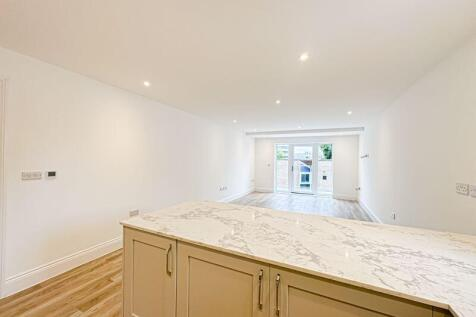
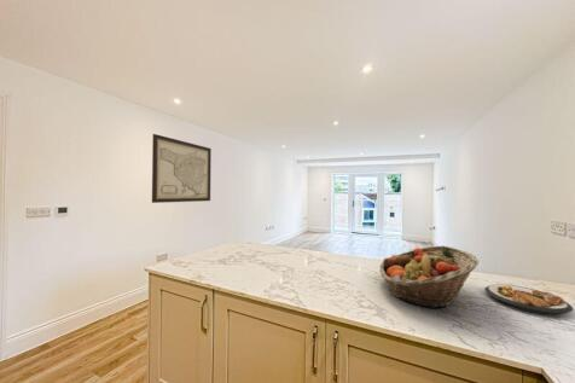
+ plate [483,283,574,315]
+ fruit basket [378,245,480,309]
+ wall art [151,133,213,204]
